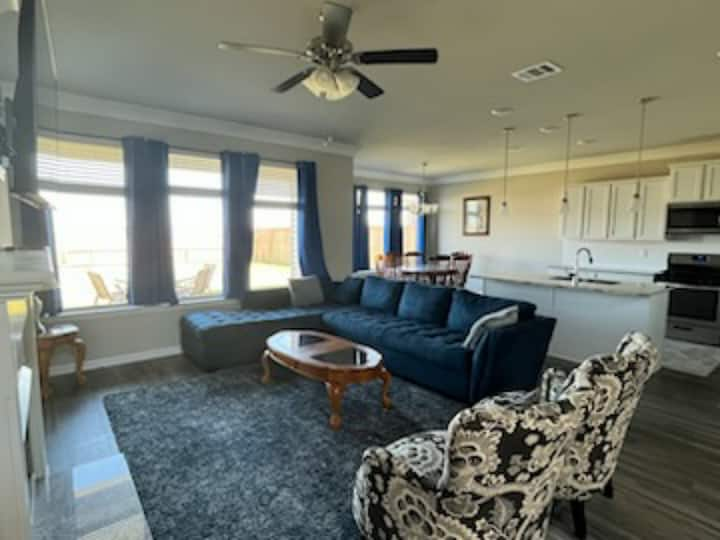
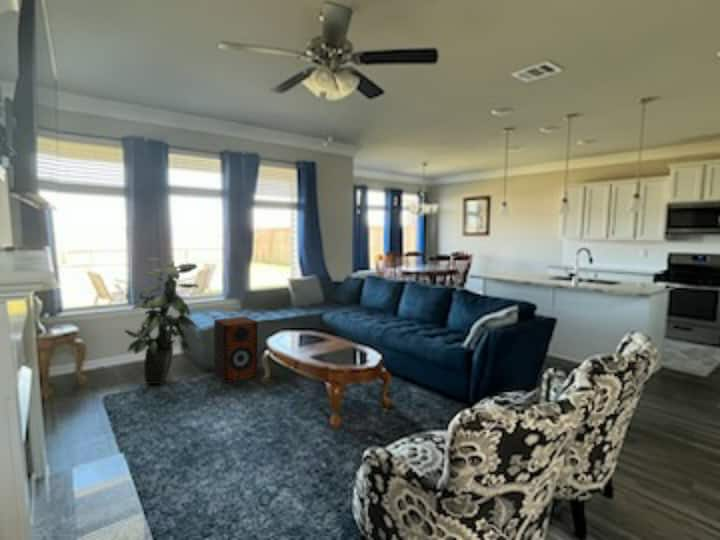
+ speaker [213,315,259,384]
+ indoor plant [123,256,200,386]
